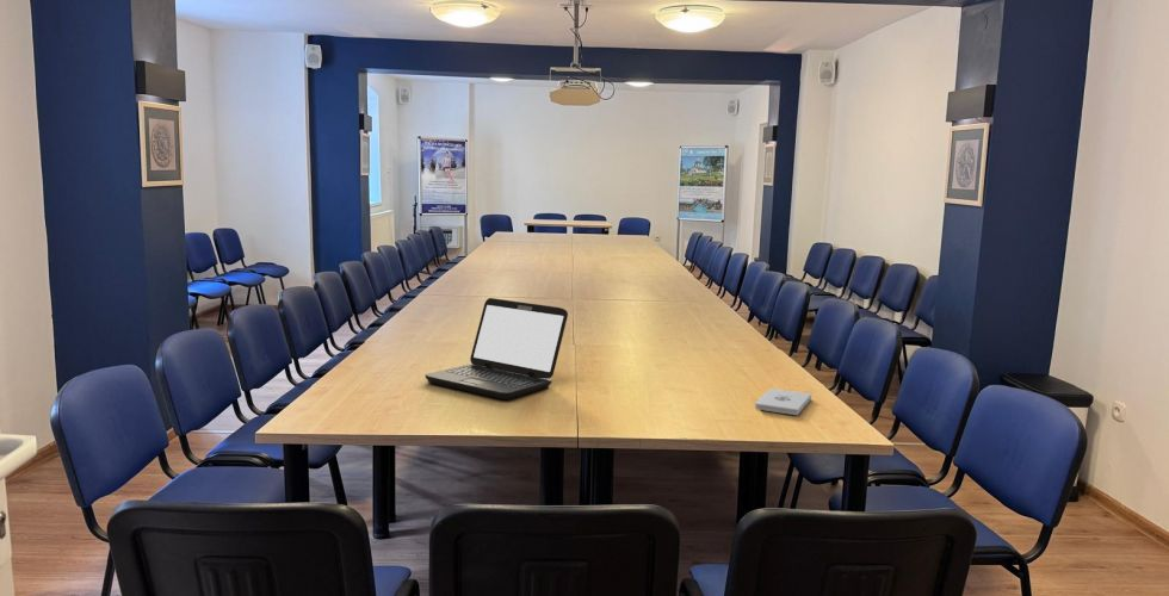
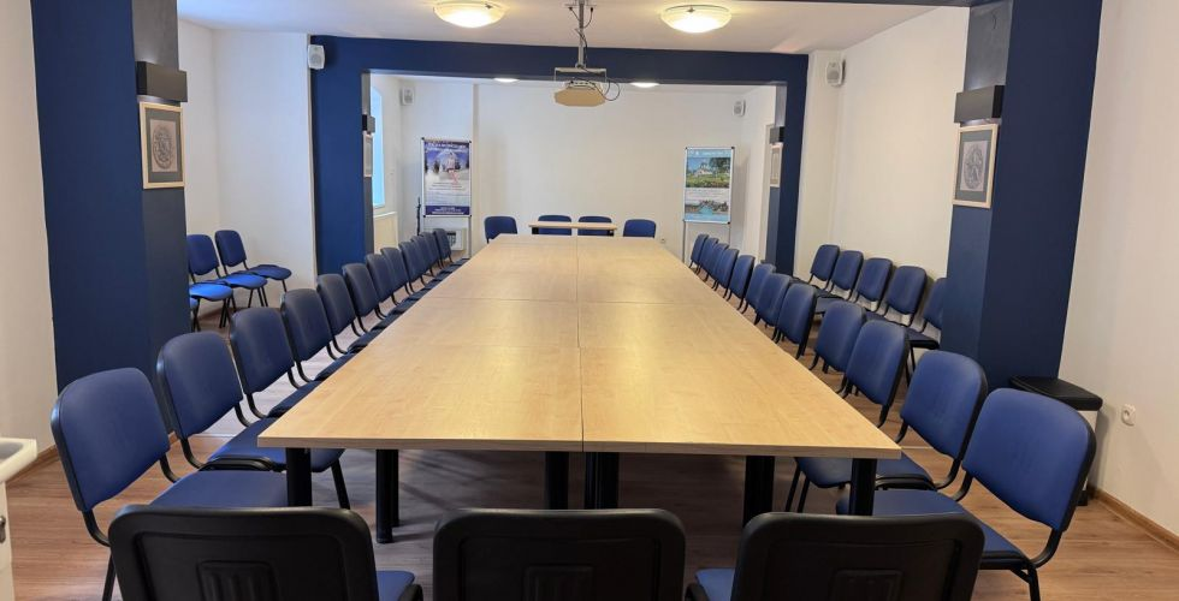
- notepad [754,387,812,416]
- laptop [425,297,569,401]
